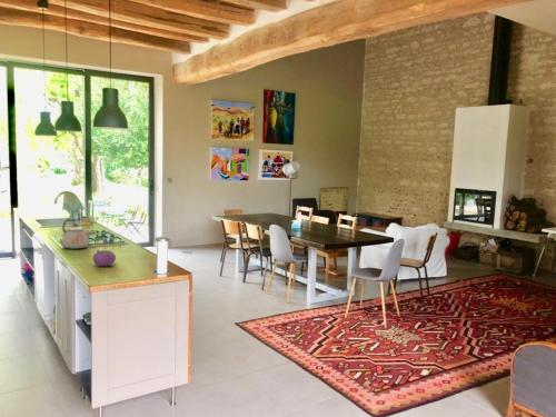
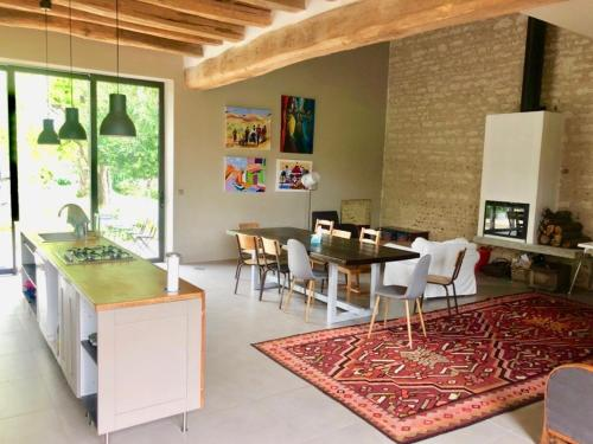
- kettle [61,218,90,250]
- teapot [91,248,117,268]
